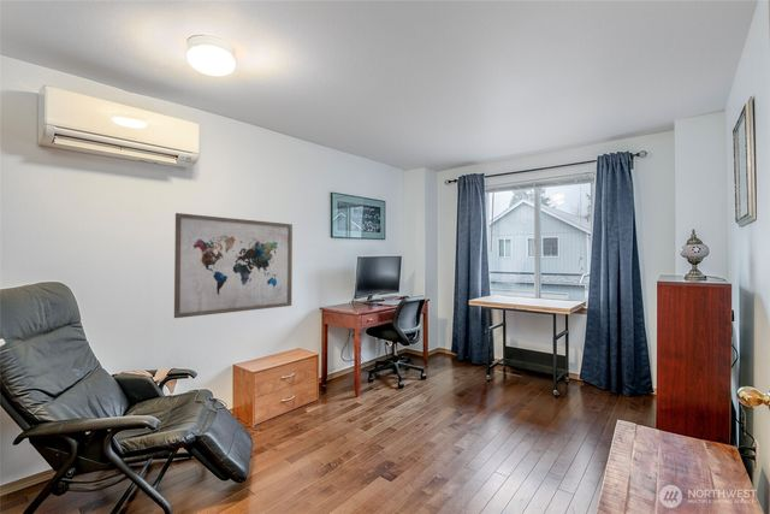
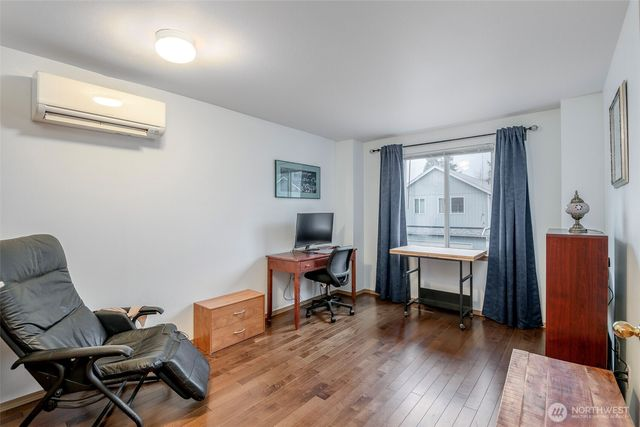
- wall art [173,212,294,319]
